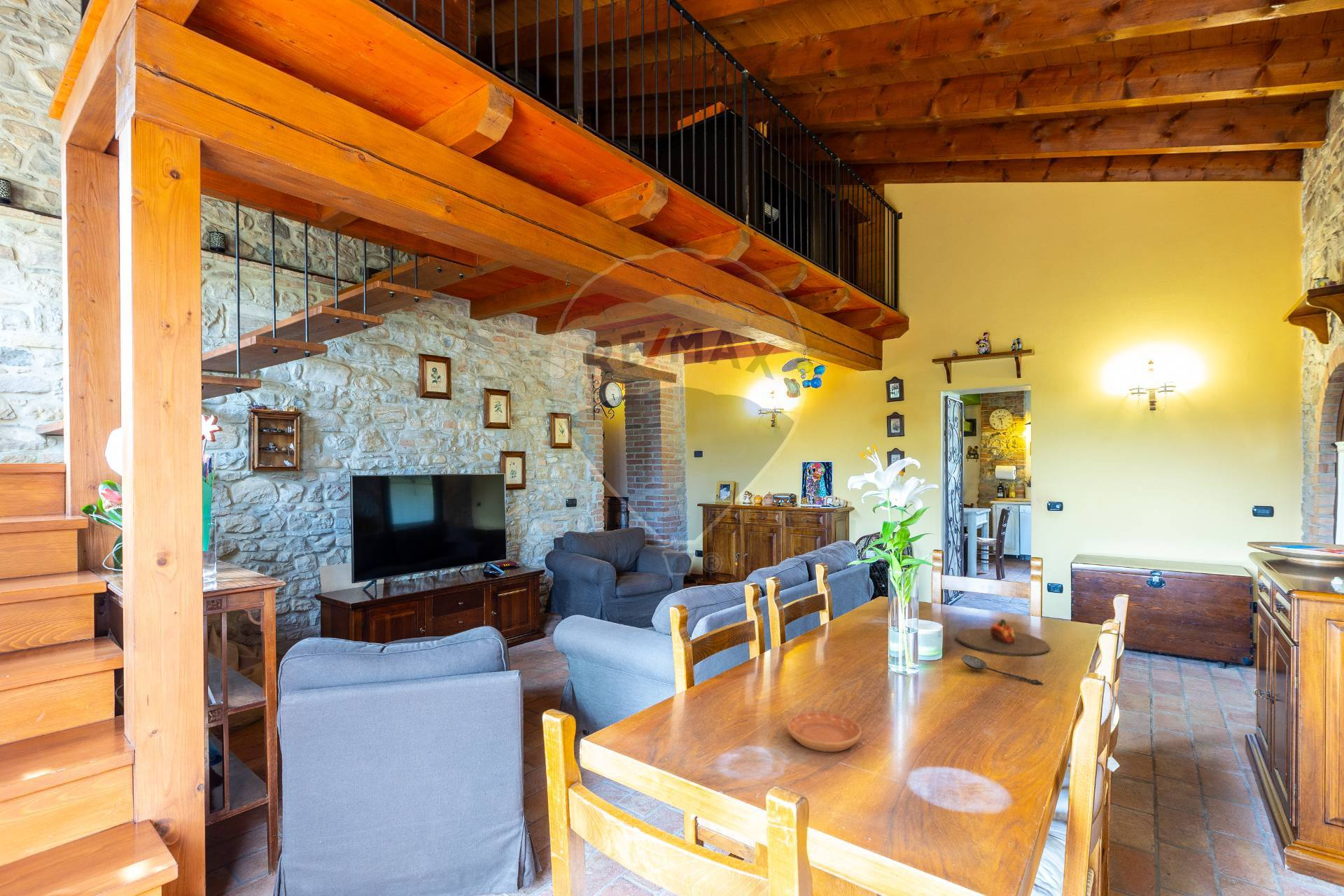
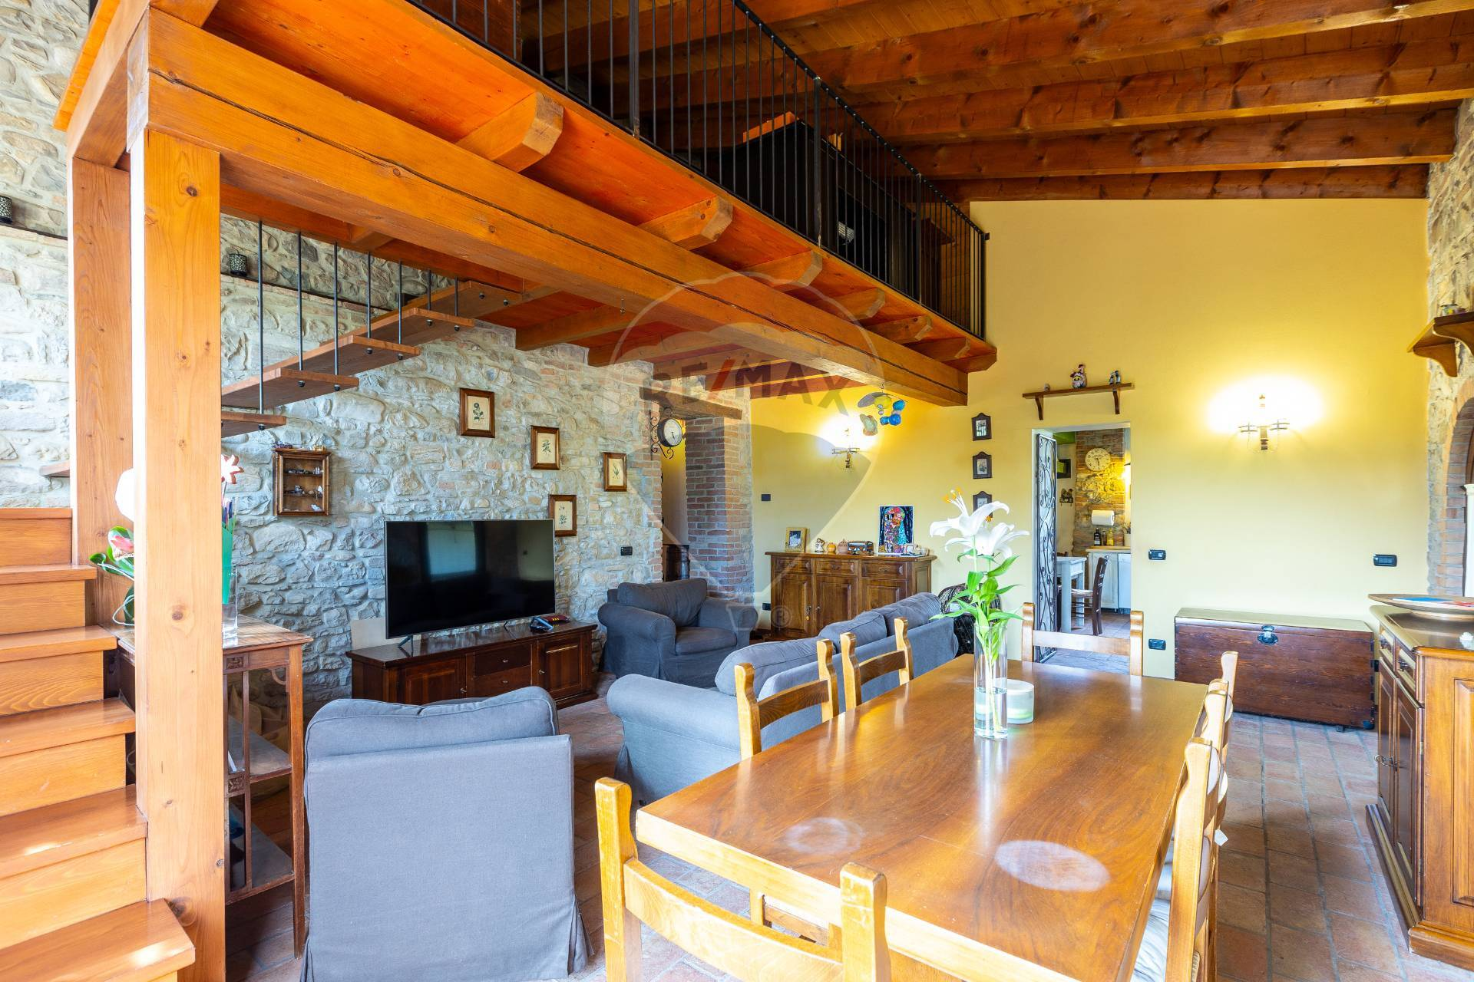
- spoon [960,654,1044,685]
- saucer [786,710,862,752]
- plate [956,618,1051,657]
